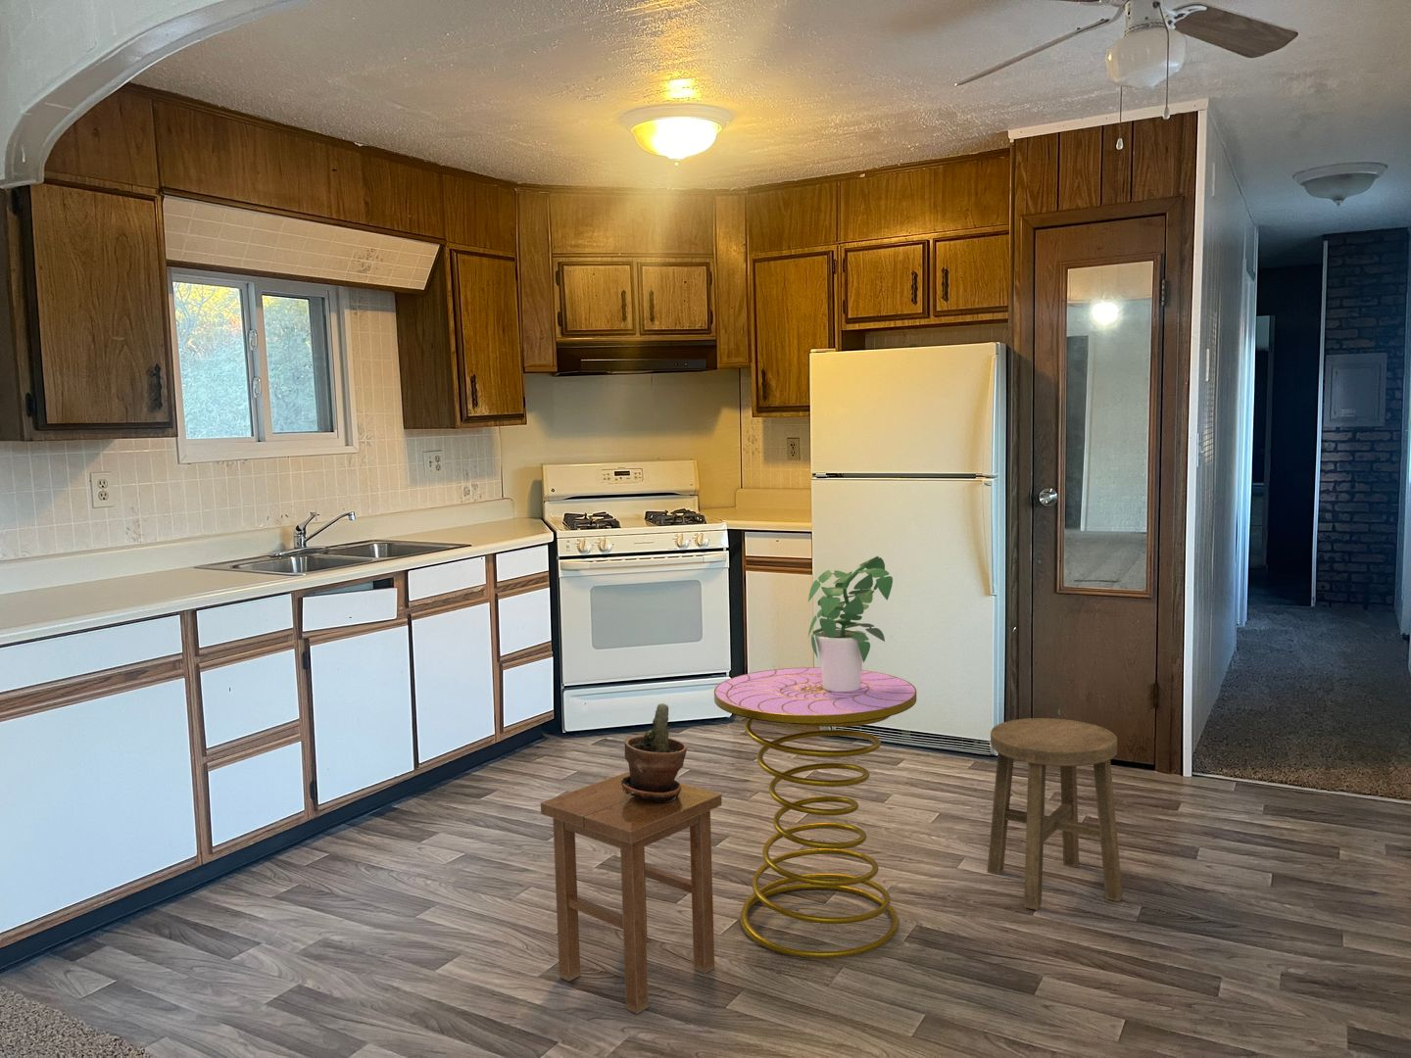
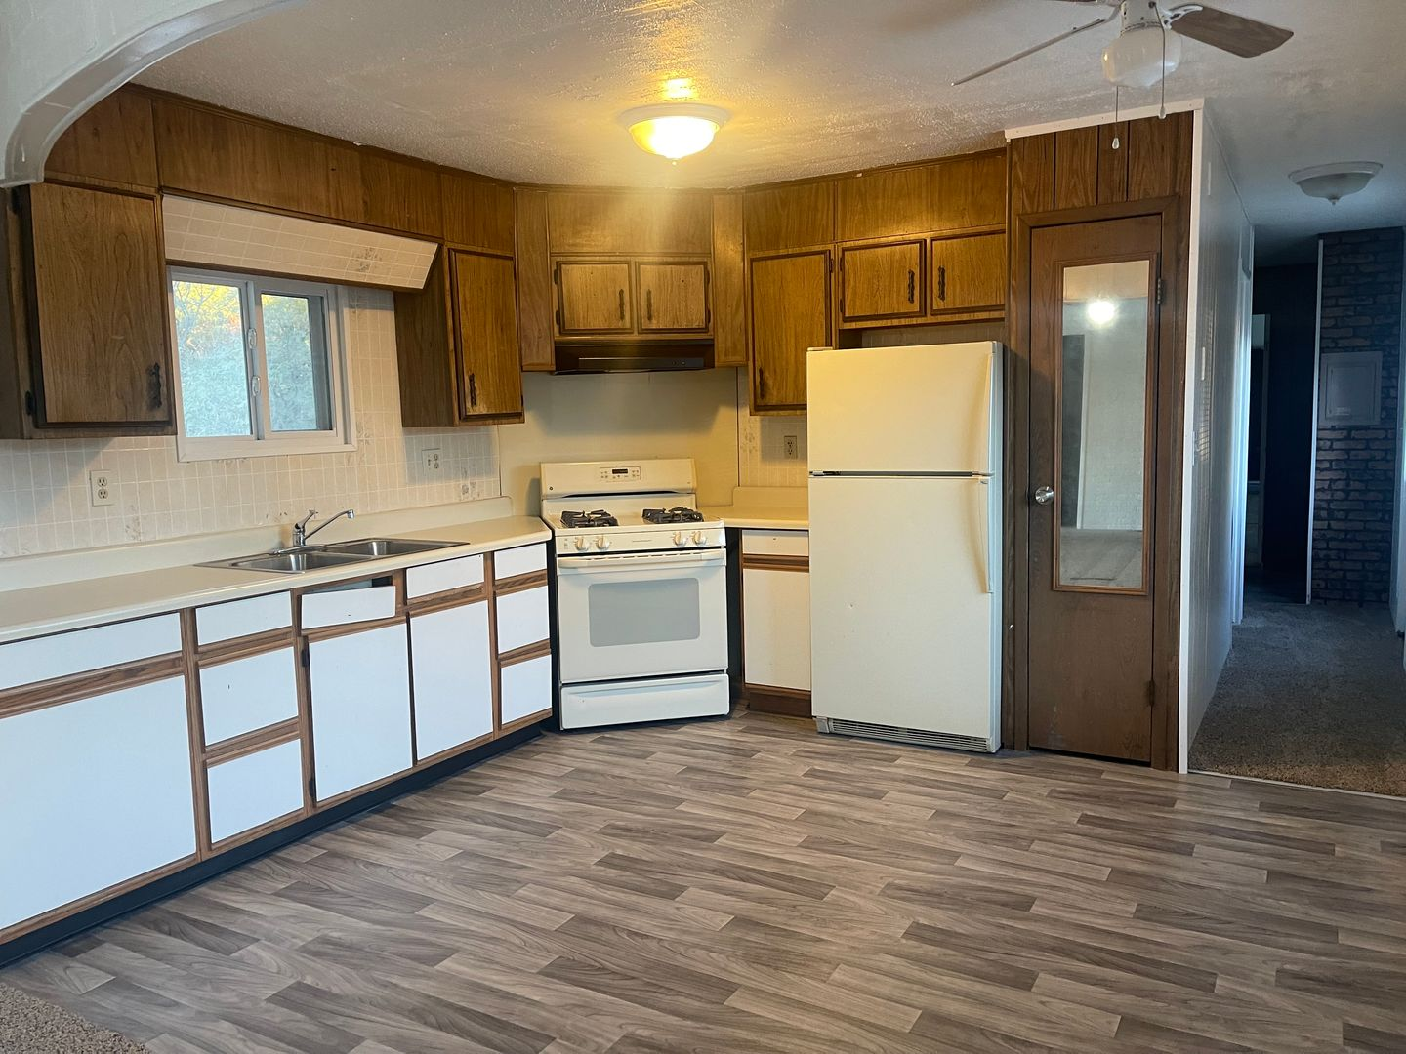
- side table [713,666,918,959]
- stool [987,717,1124,911]
- stool [540,771,723,1015]
- potted plant [808,556,893,692]
- potted plant [621,702,688,802]
